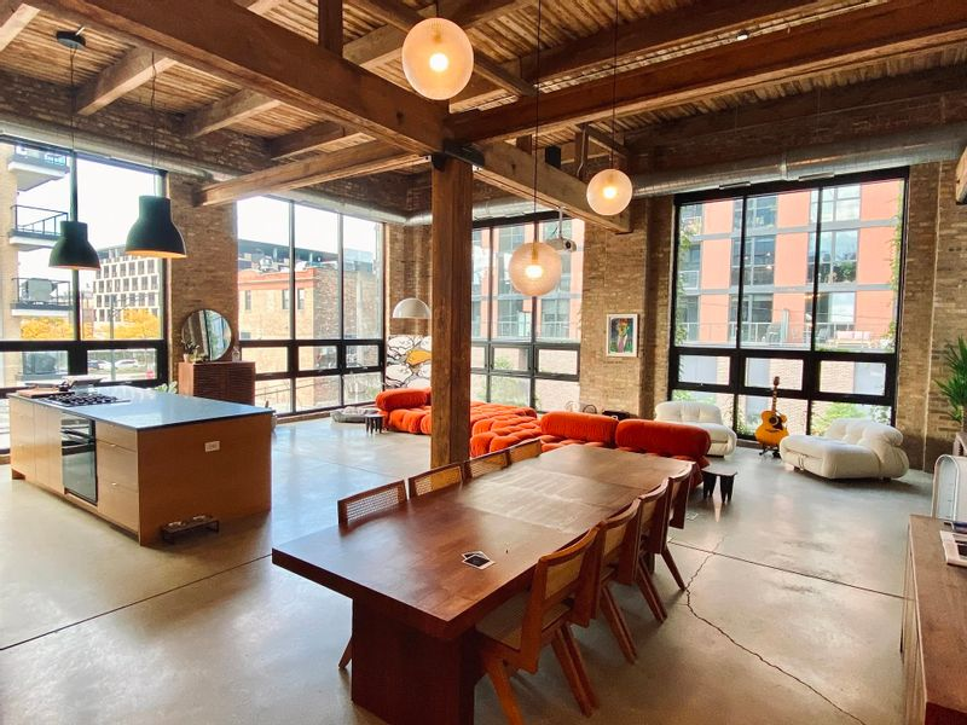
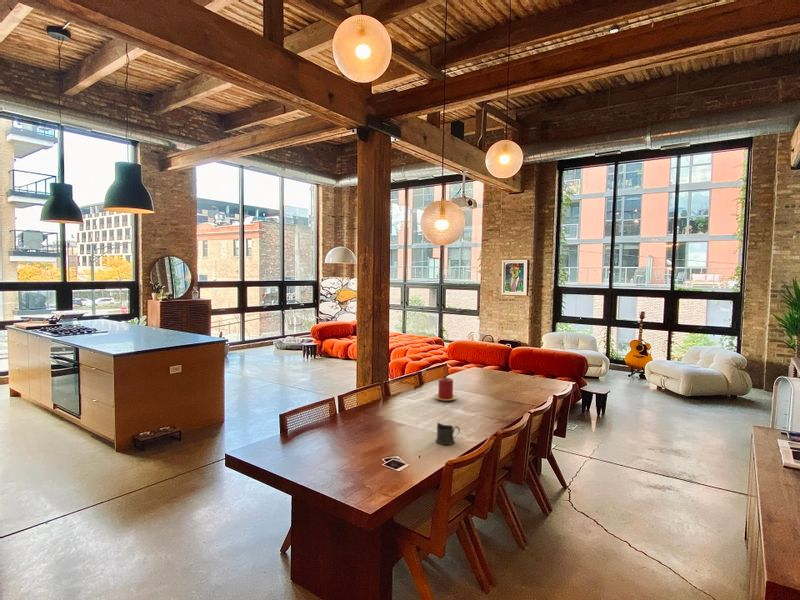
+ candle [433,377,459,402]
+ cup [434,422,461,446]
